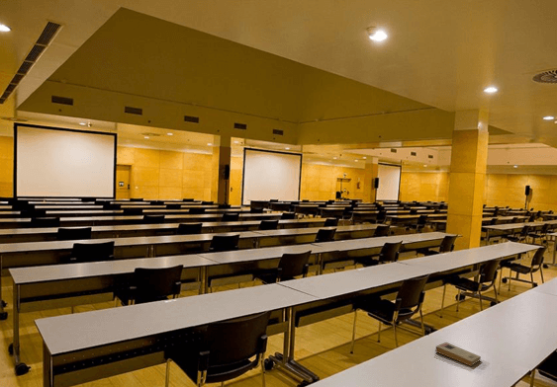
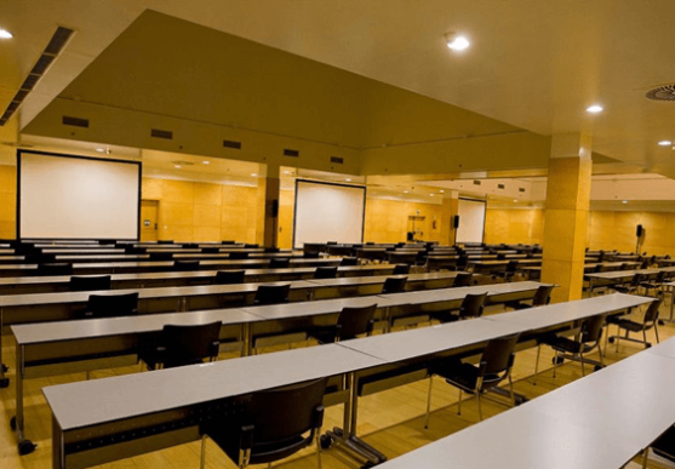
- book [434,341,482,367]
